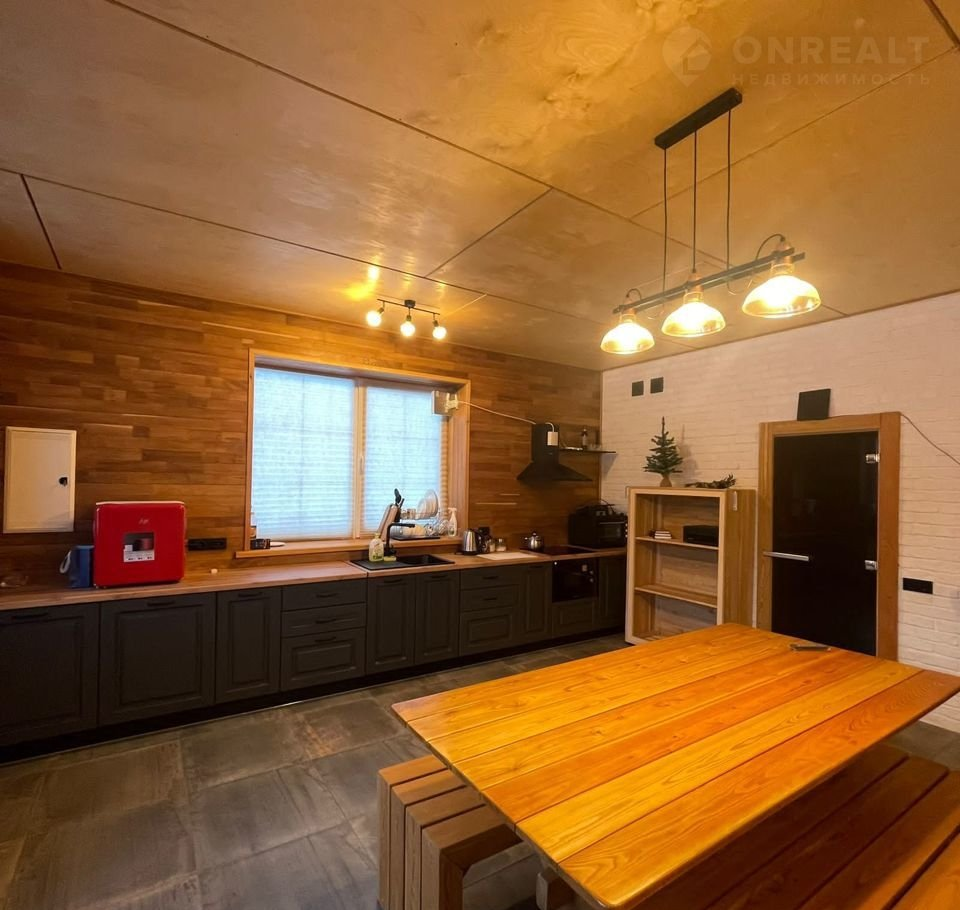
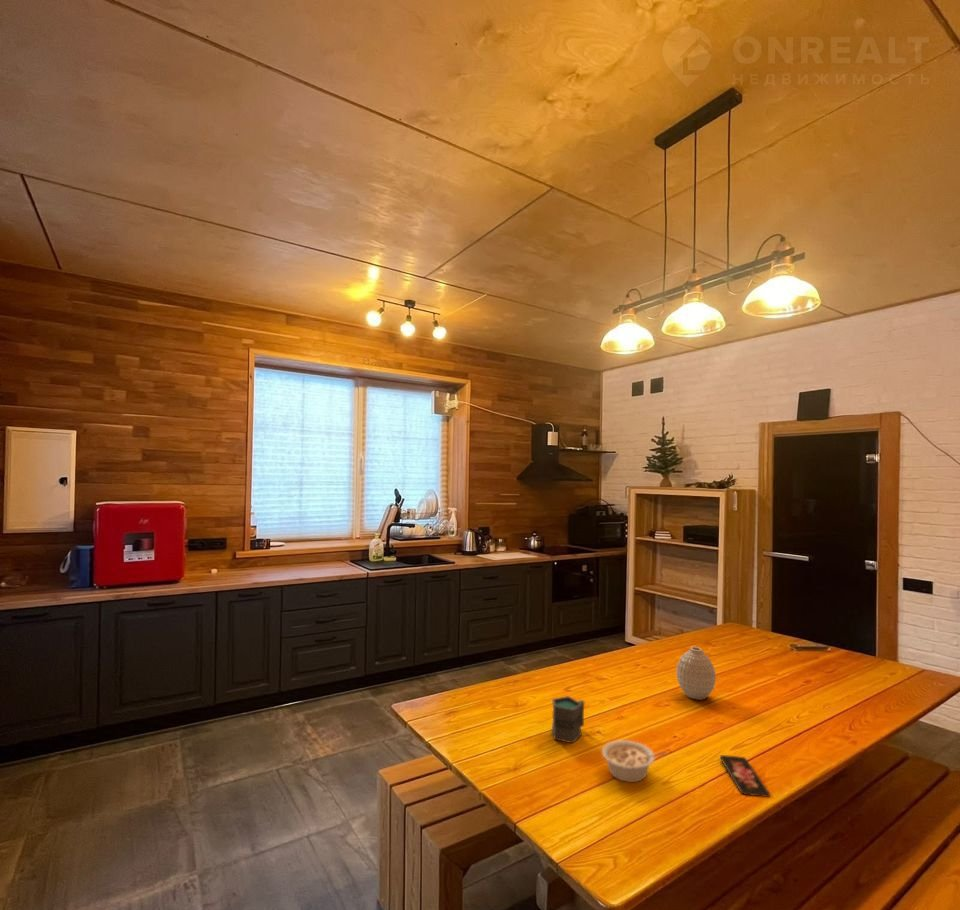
+ mug [551,695,586,744]
+ legume [601,739,667,783]
+ vase [676,646,717,701]
+ smartphone [719,754,771,798]
